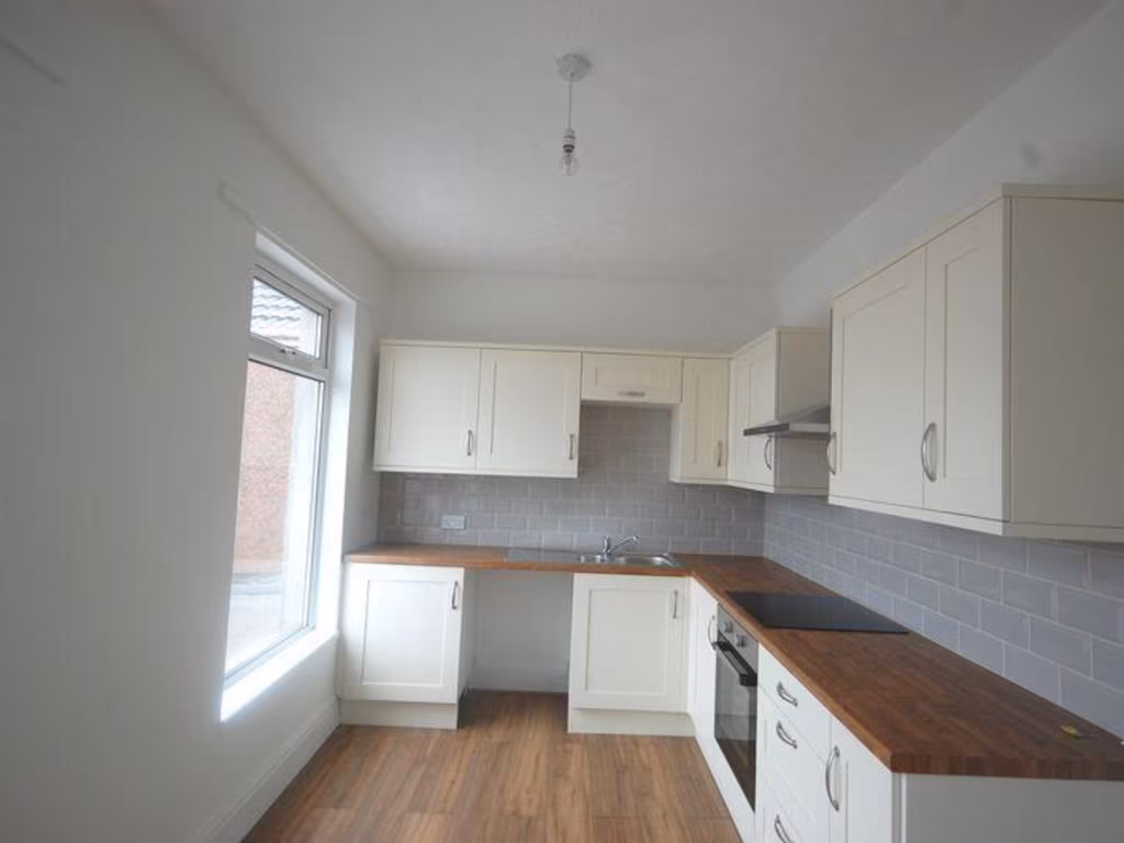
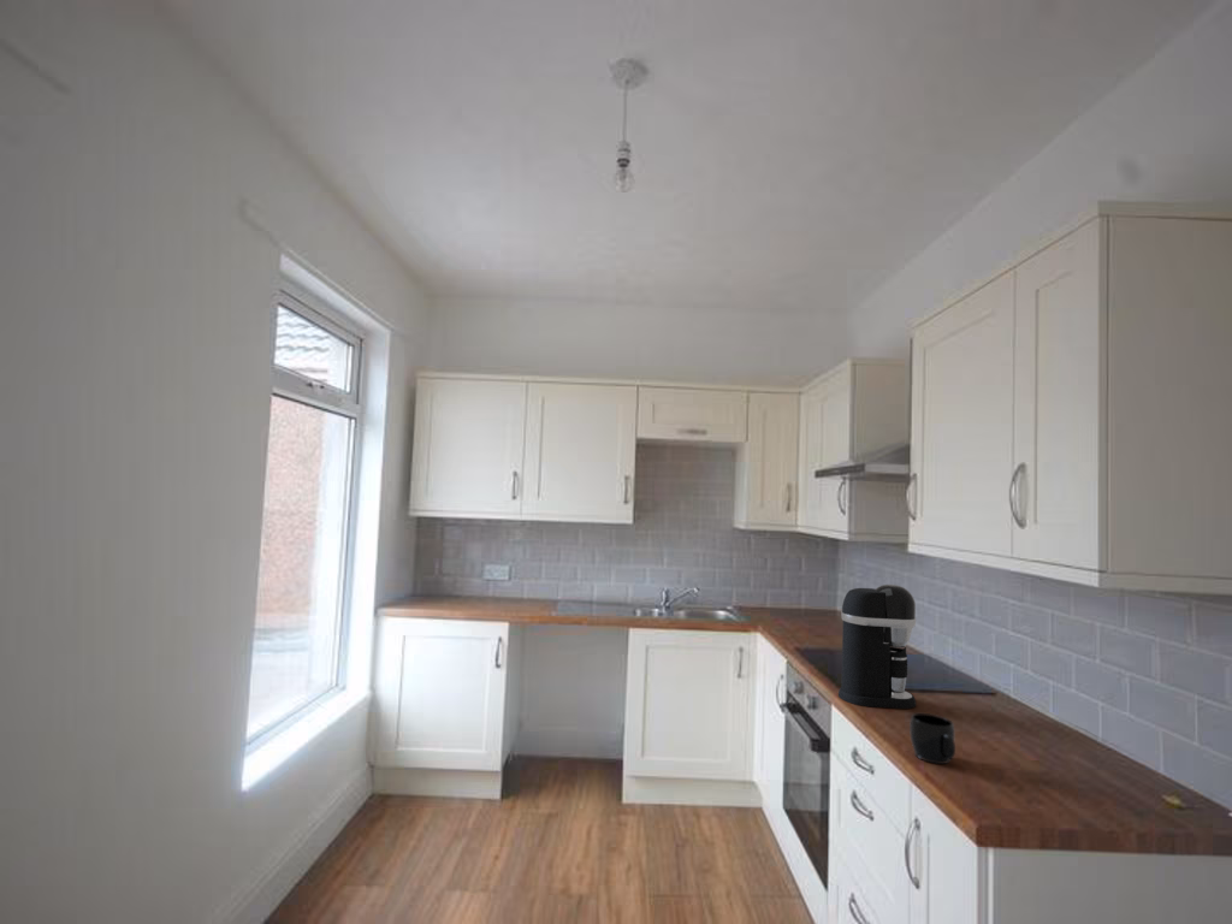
+ mug [908,712,956,765]
+ coffee maker [837,584,917,710]
